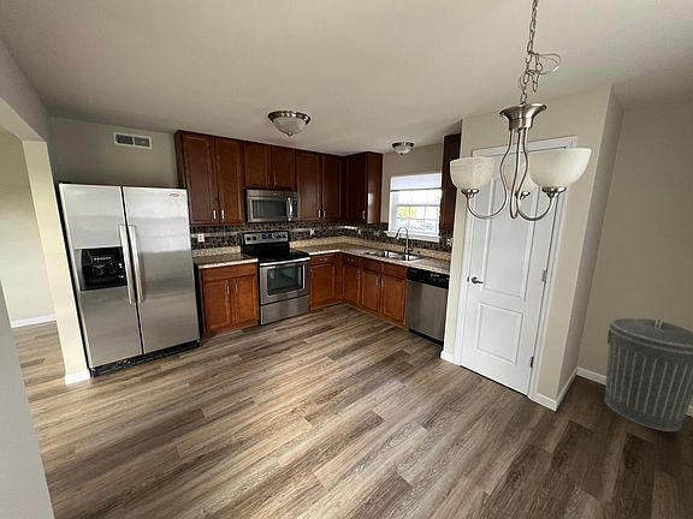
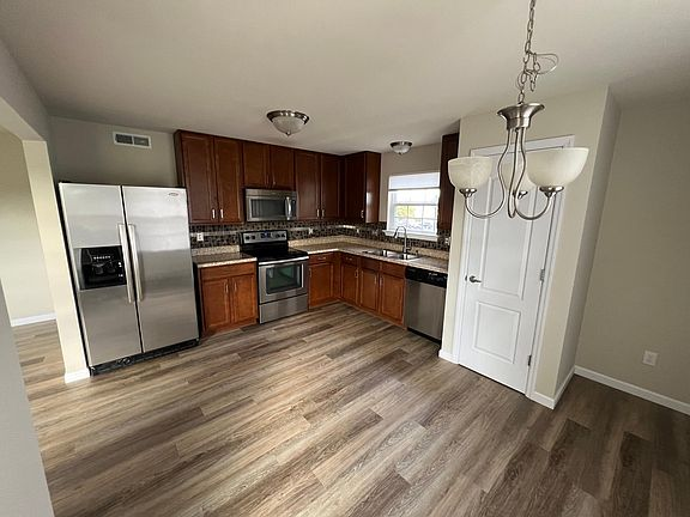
- trash can [603,317,693,432]
